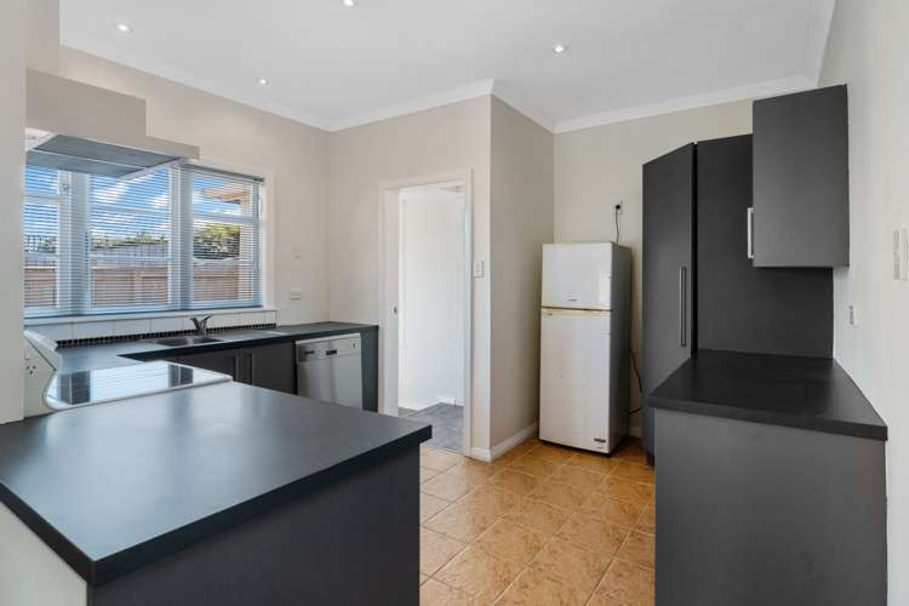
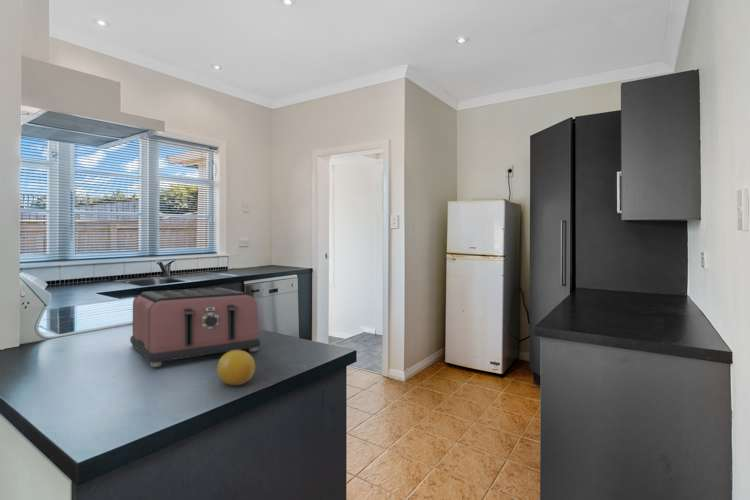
+ toaster [129,287,261,368]
+ fruit [216,350,256,386]
